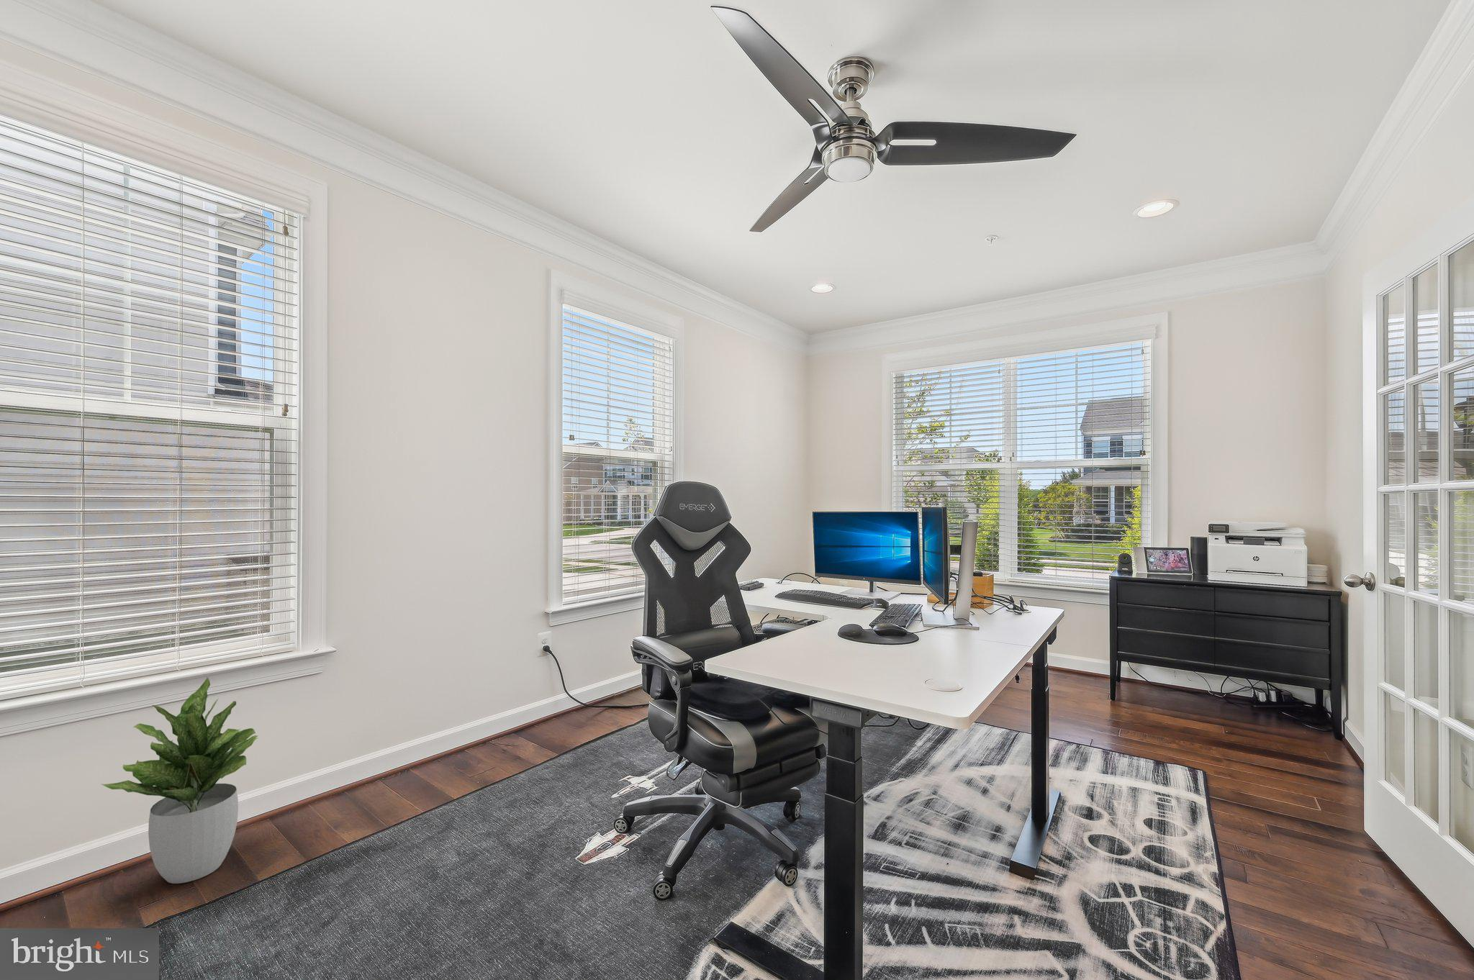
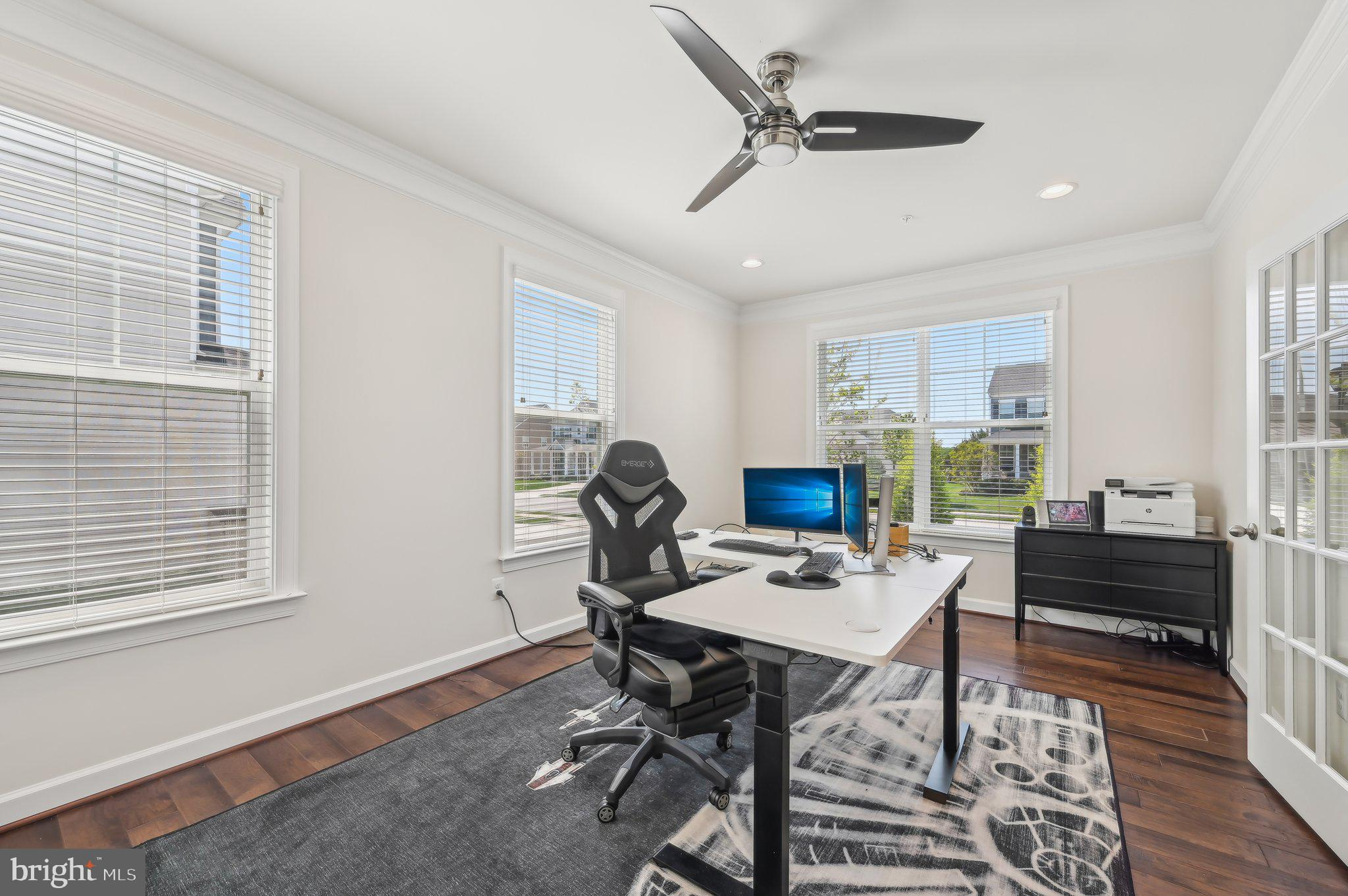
- potted plant [100,676,259,885]
